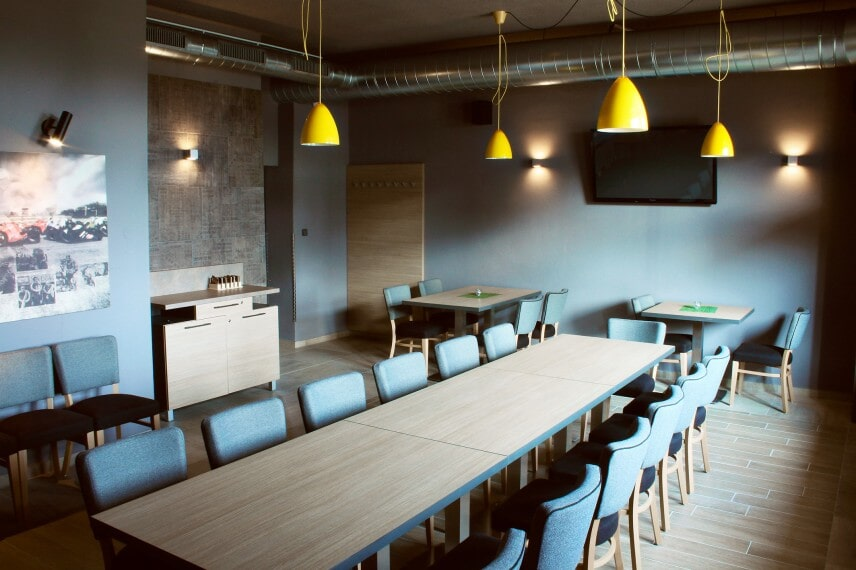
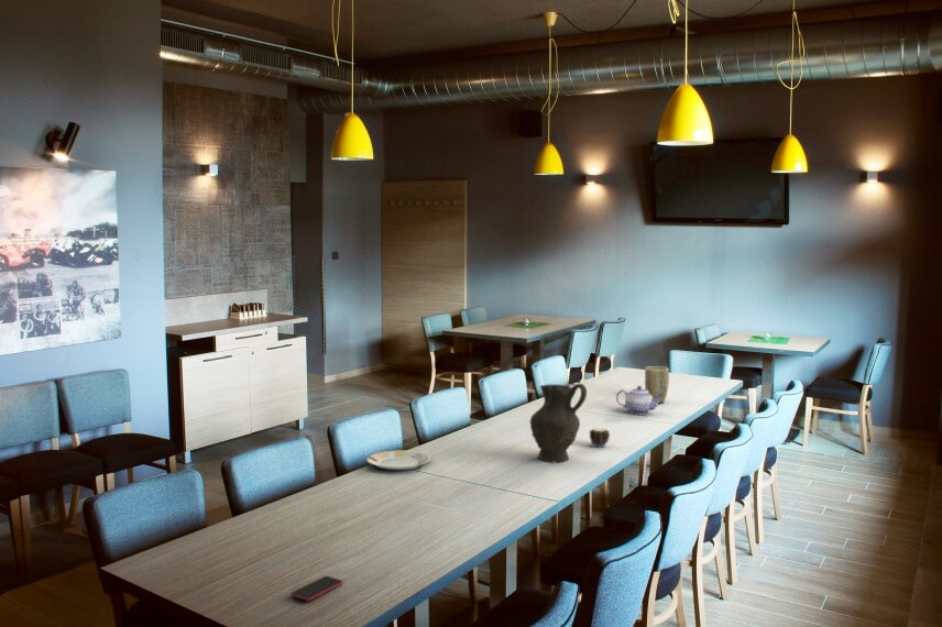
+ plant pot [644,365,670,404]
+ smartphone [289,575,344,602]
+ decorative vase [529,383,588,463]
+ plate [365,450,431,471]
+ teapot [615,385,662,416]
+ candle [588,427,611,448]
